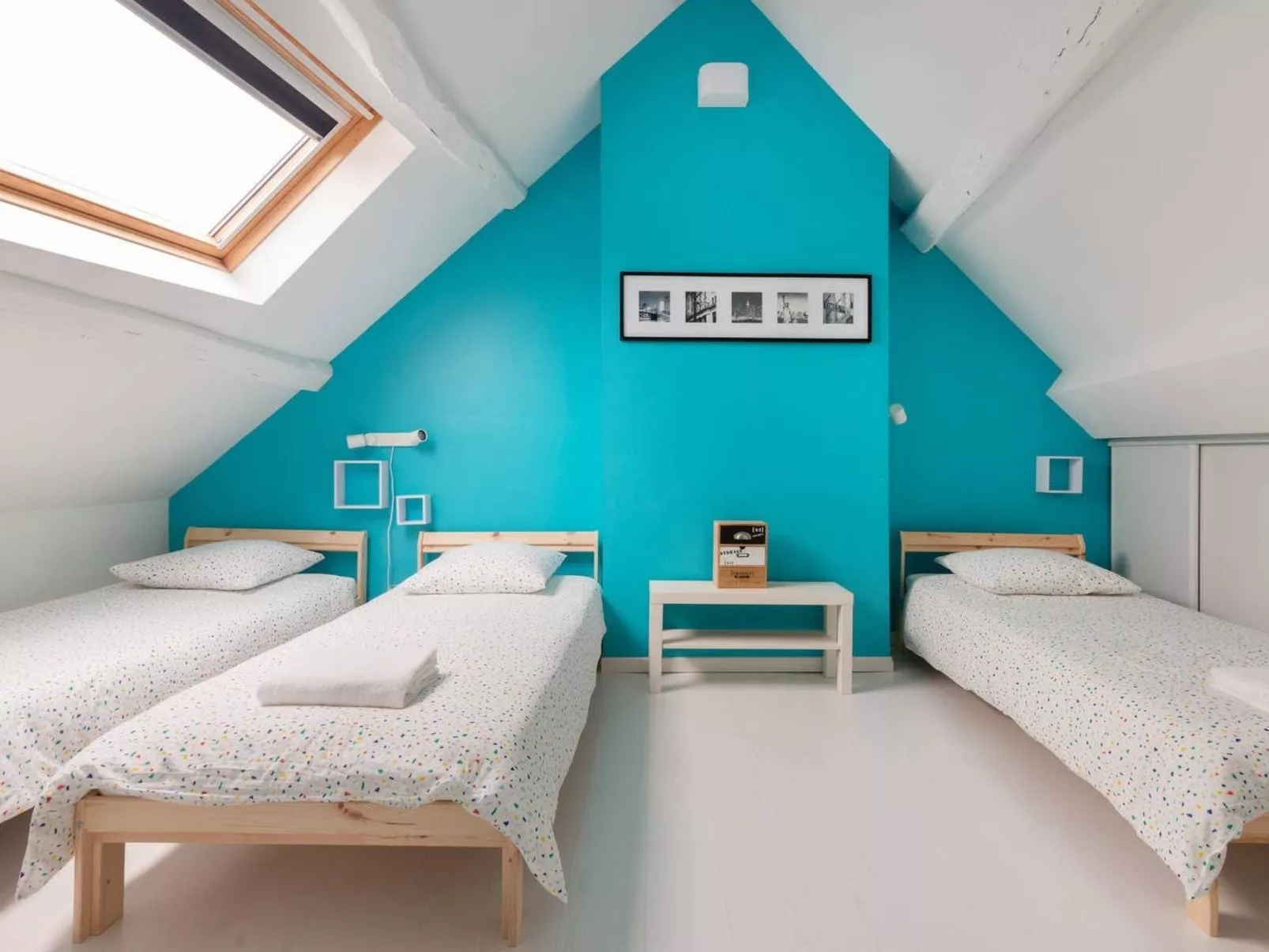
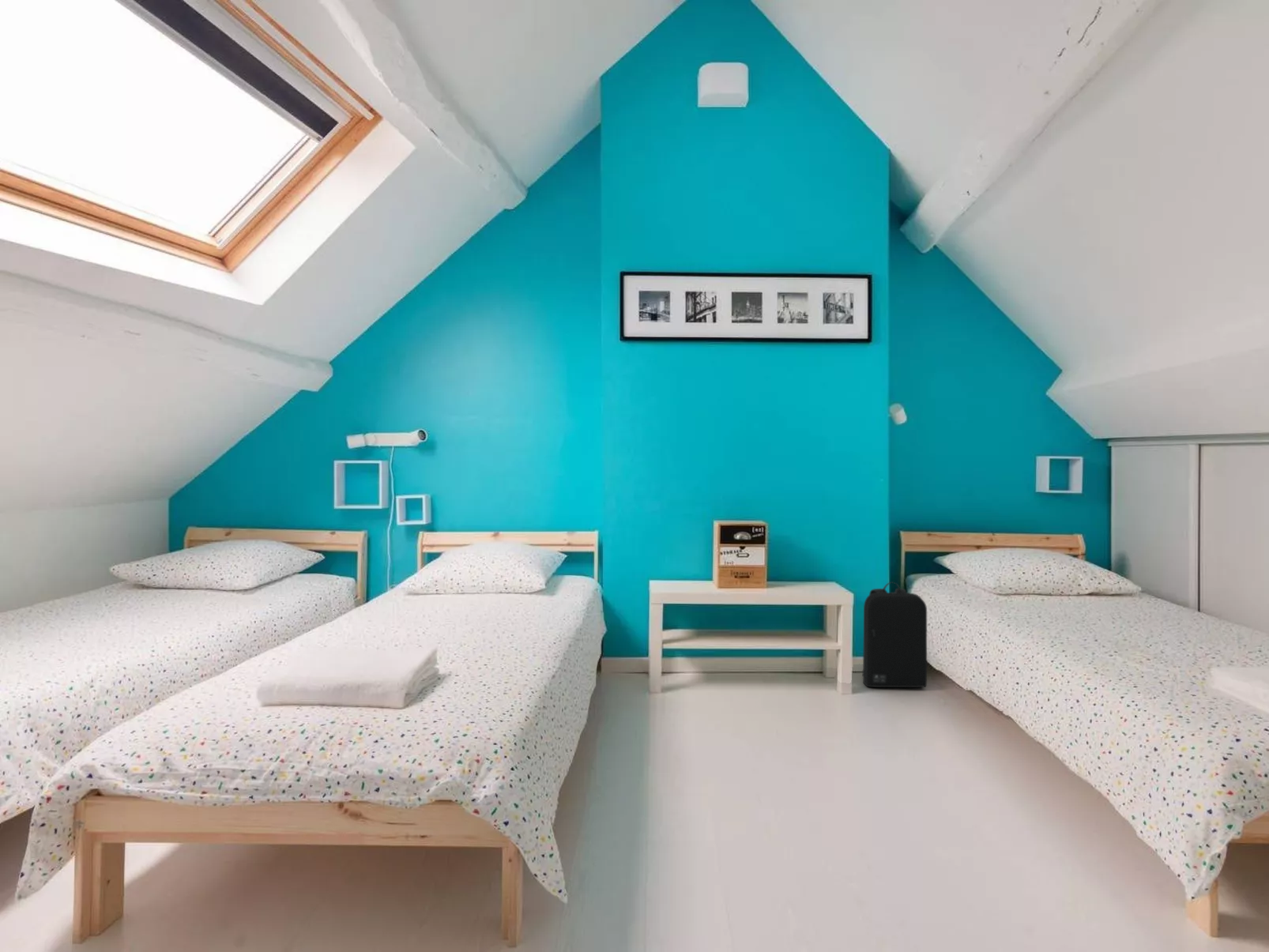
+ backpack [861,581,928,688]
